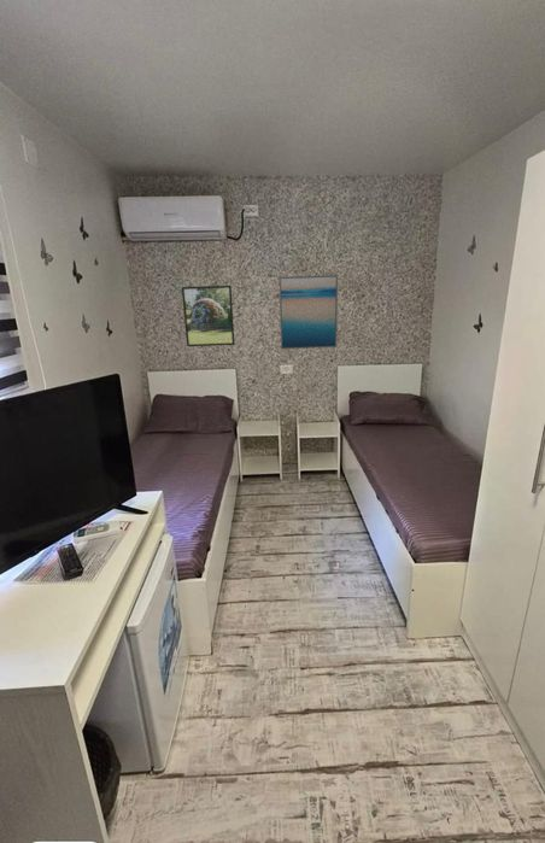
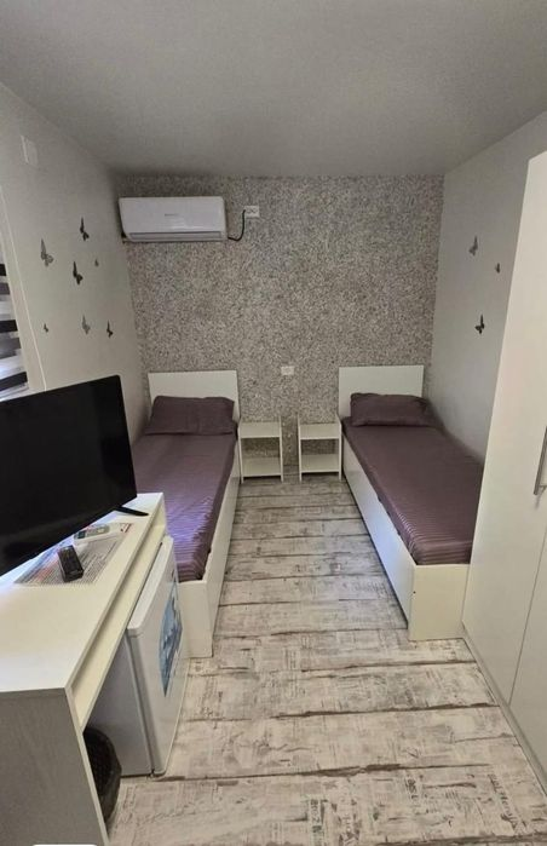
- wall art [279,274,339,350]
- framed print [181,285,235,347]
